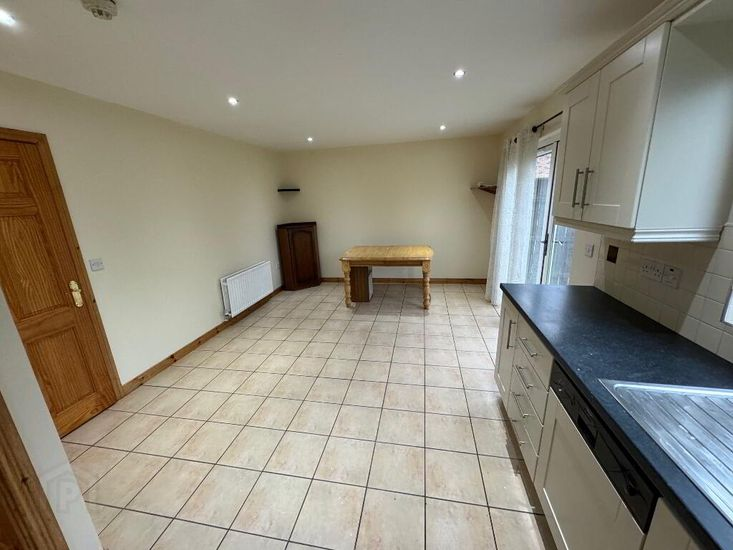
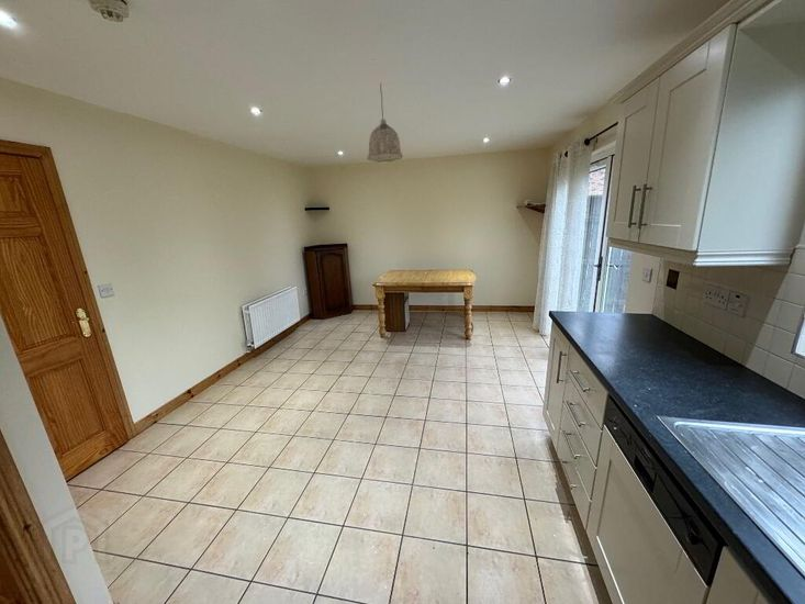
+ pendant lamp [367,82,404,163]
